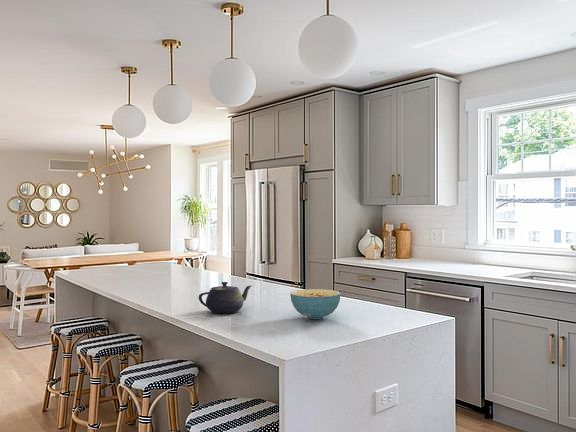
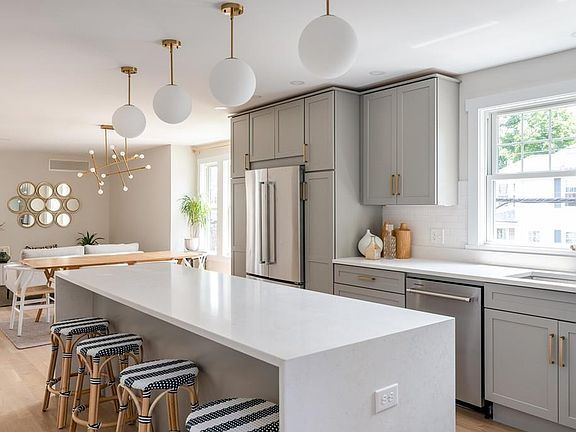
- cereal bowl [289,288,342,320]
- teapot [198,281,253,314]
